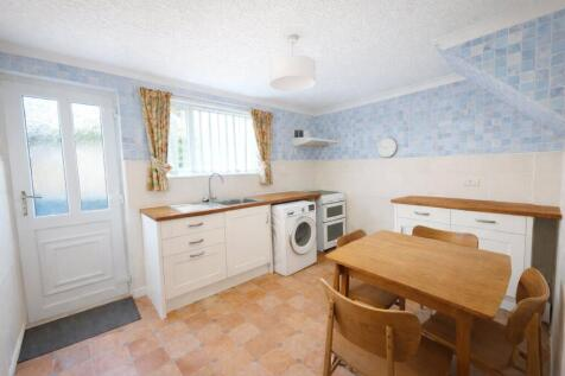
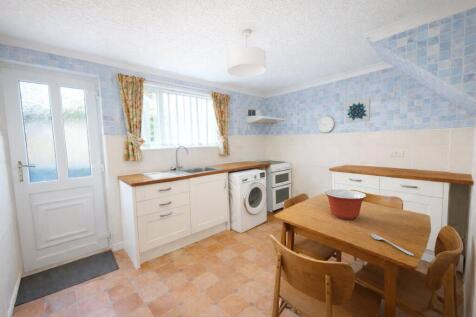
+ spoon [370,233,415,257]
+ wall art [345,97,371,124]
+ mixing bowl [324,188,367,221]
